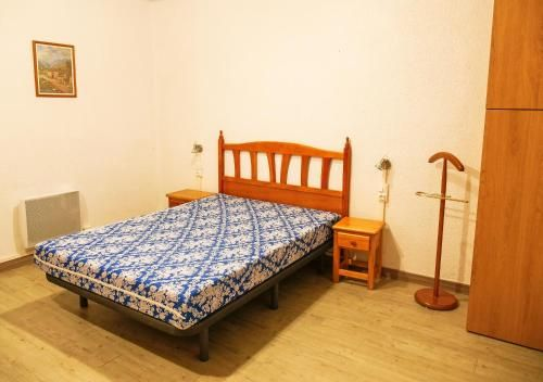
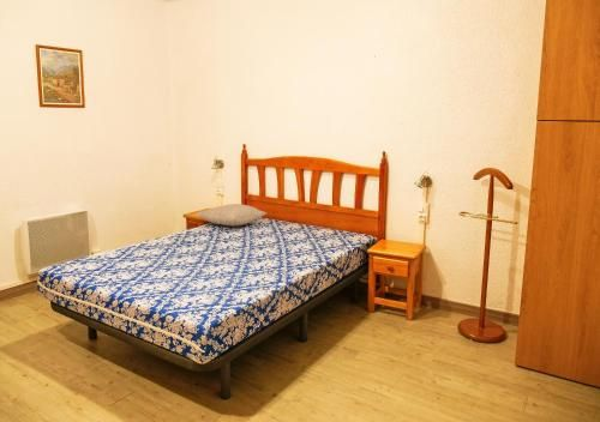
+ pillow [194,203,268,228]
